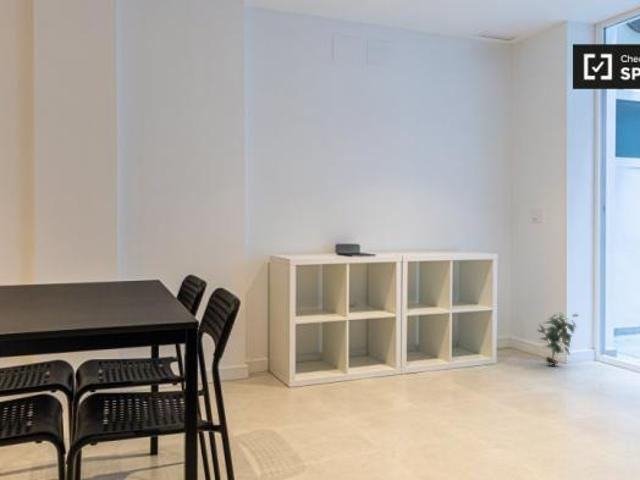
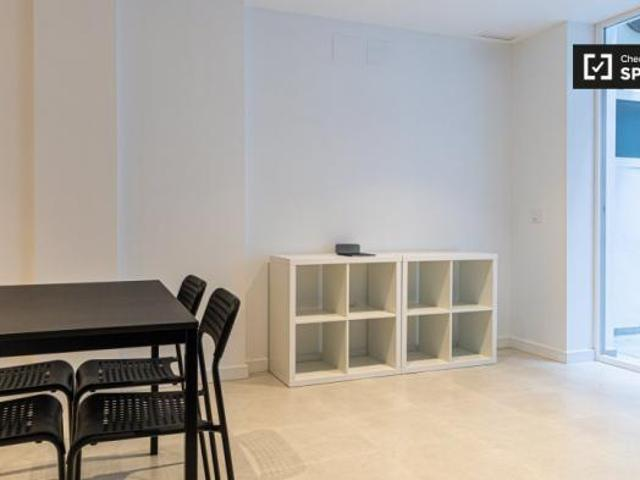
- potted plant [536,311,580,367]
